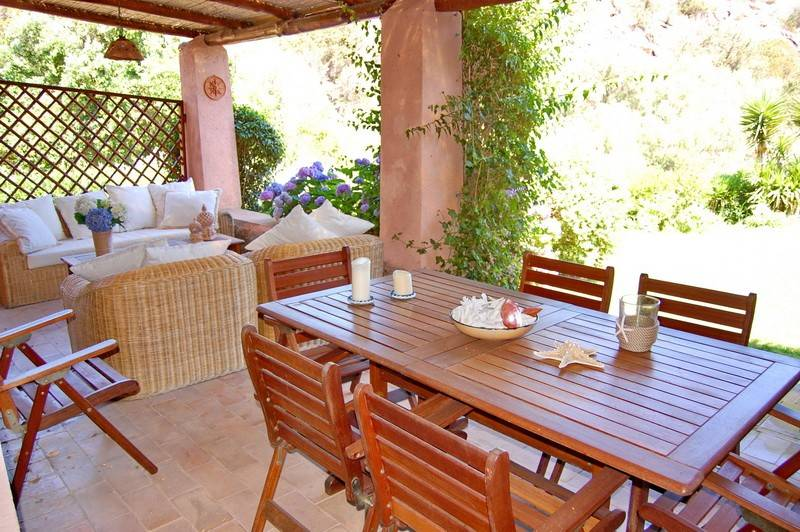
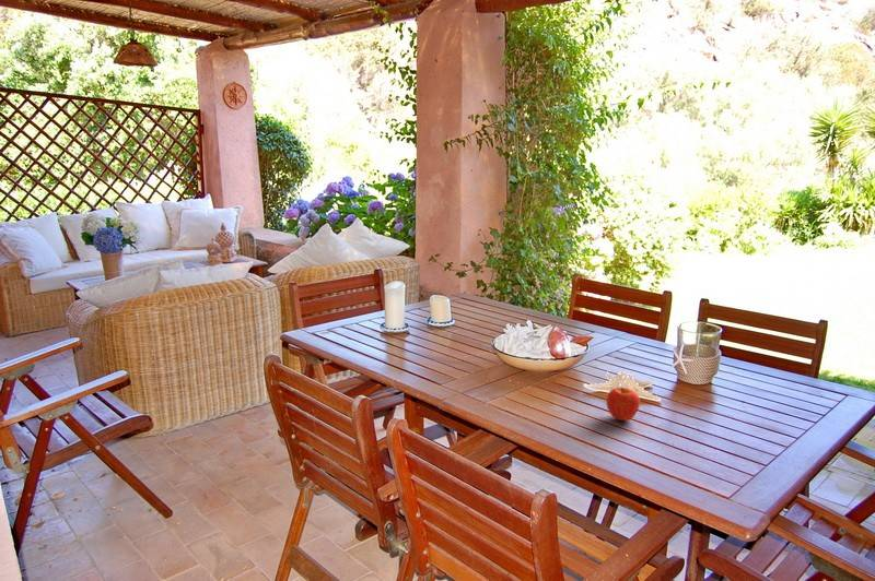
+ fruit [606,387,641,422]
